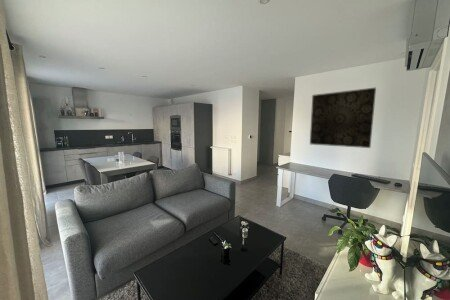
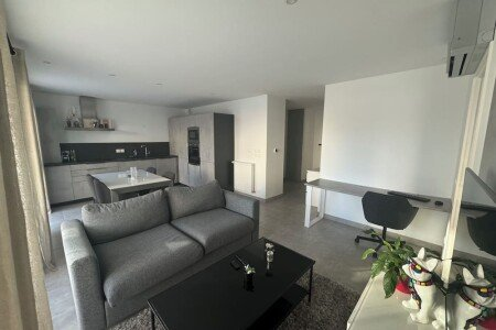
- wall art [309,87,377,149]
